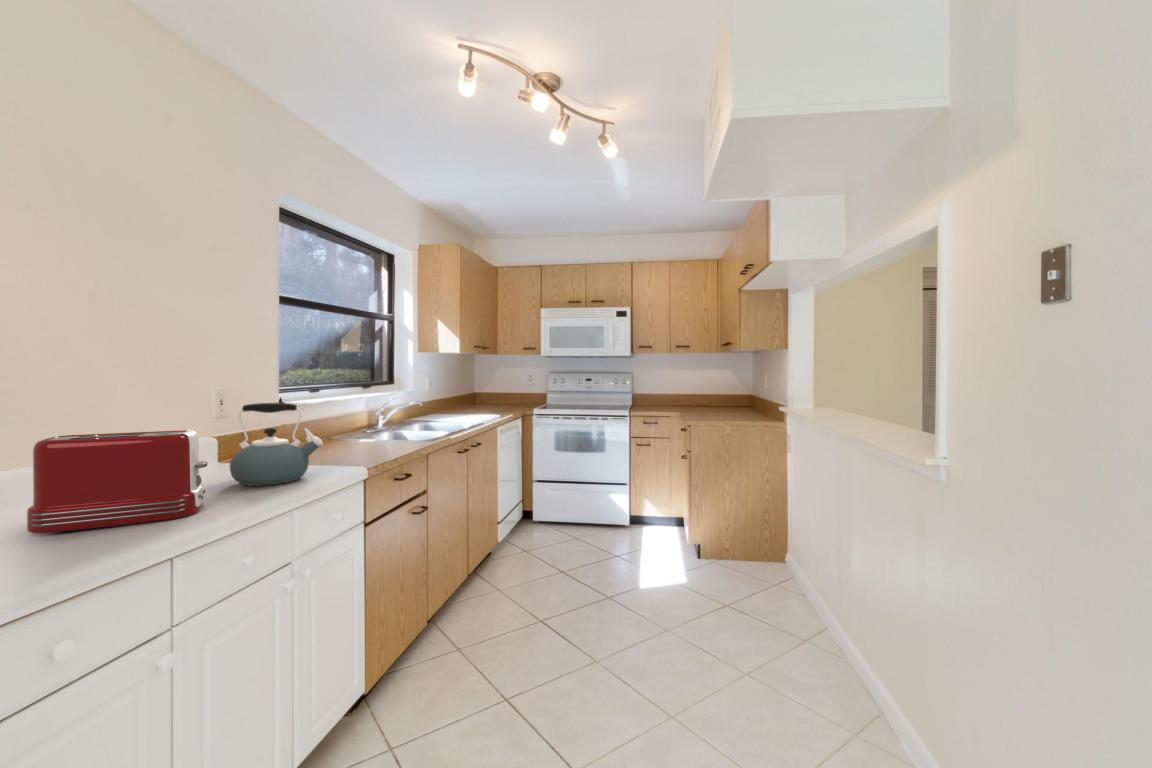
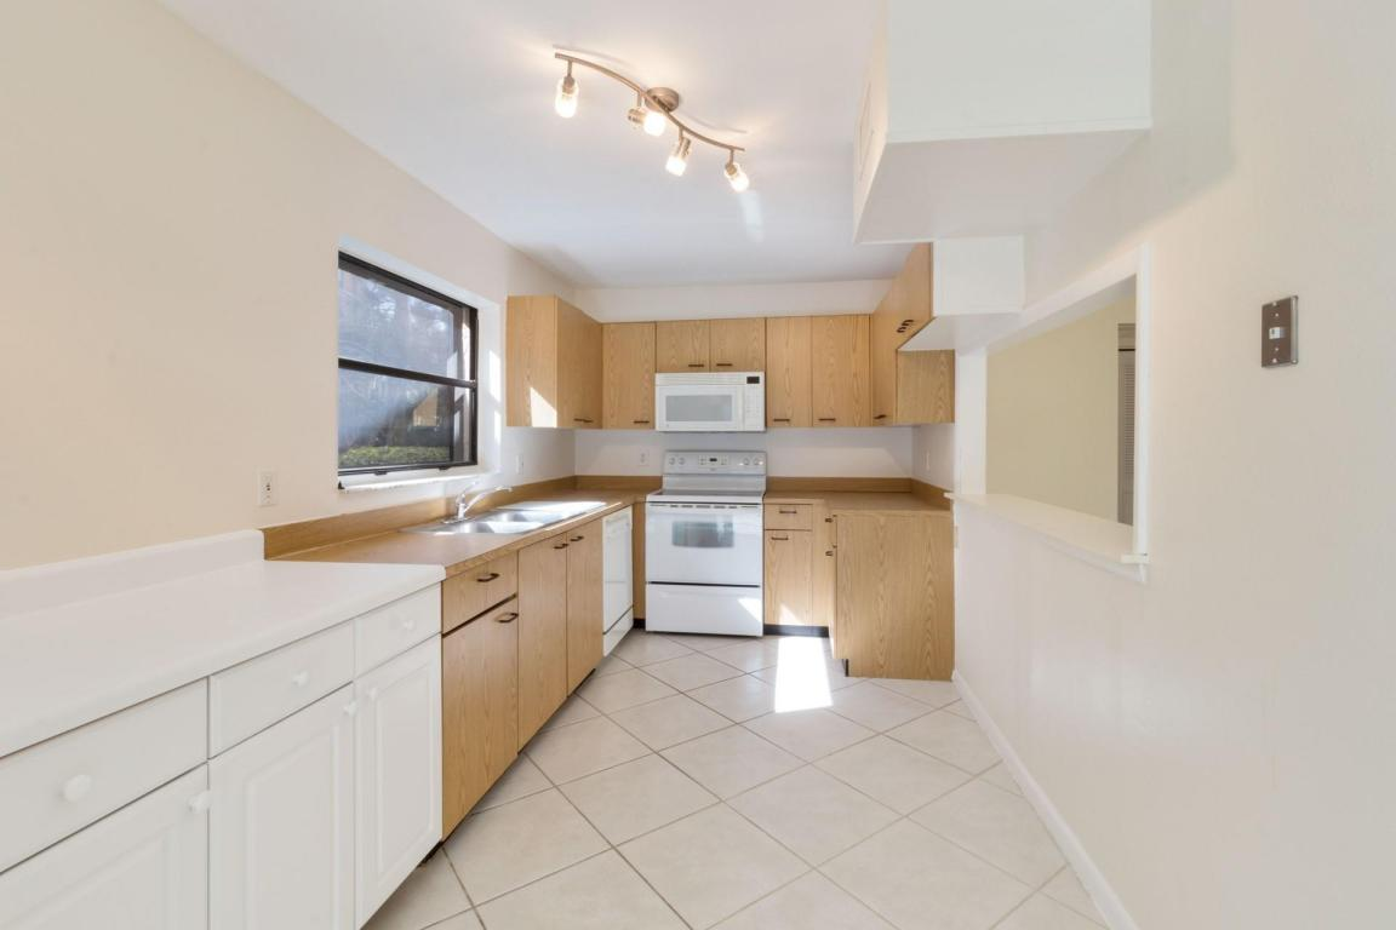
- kettle [229,402,324,487]
- toaster [26,429,208,534]
